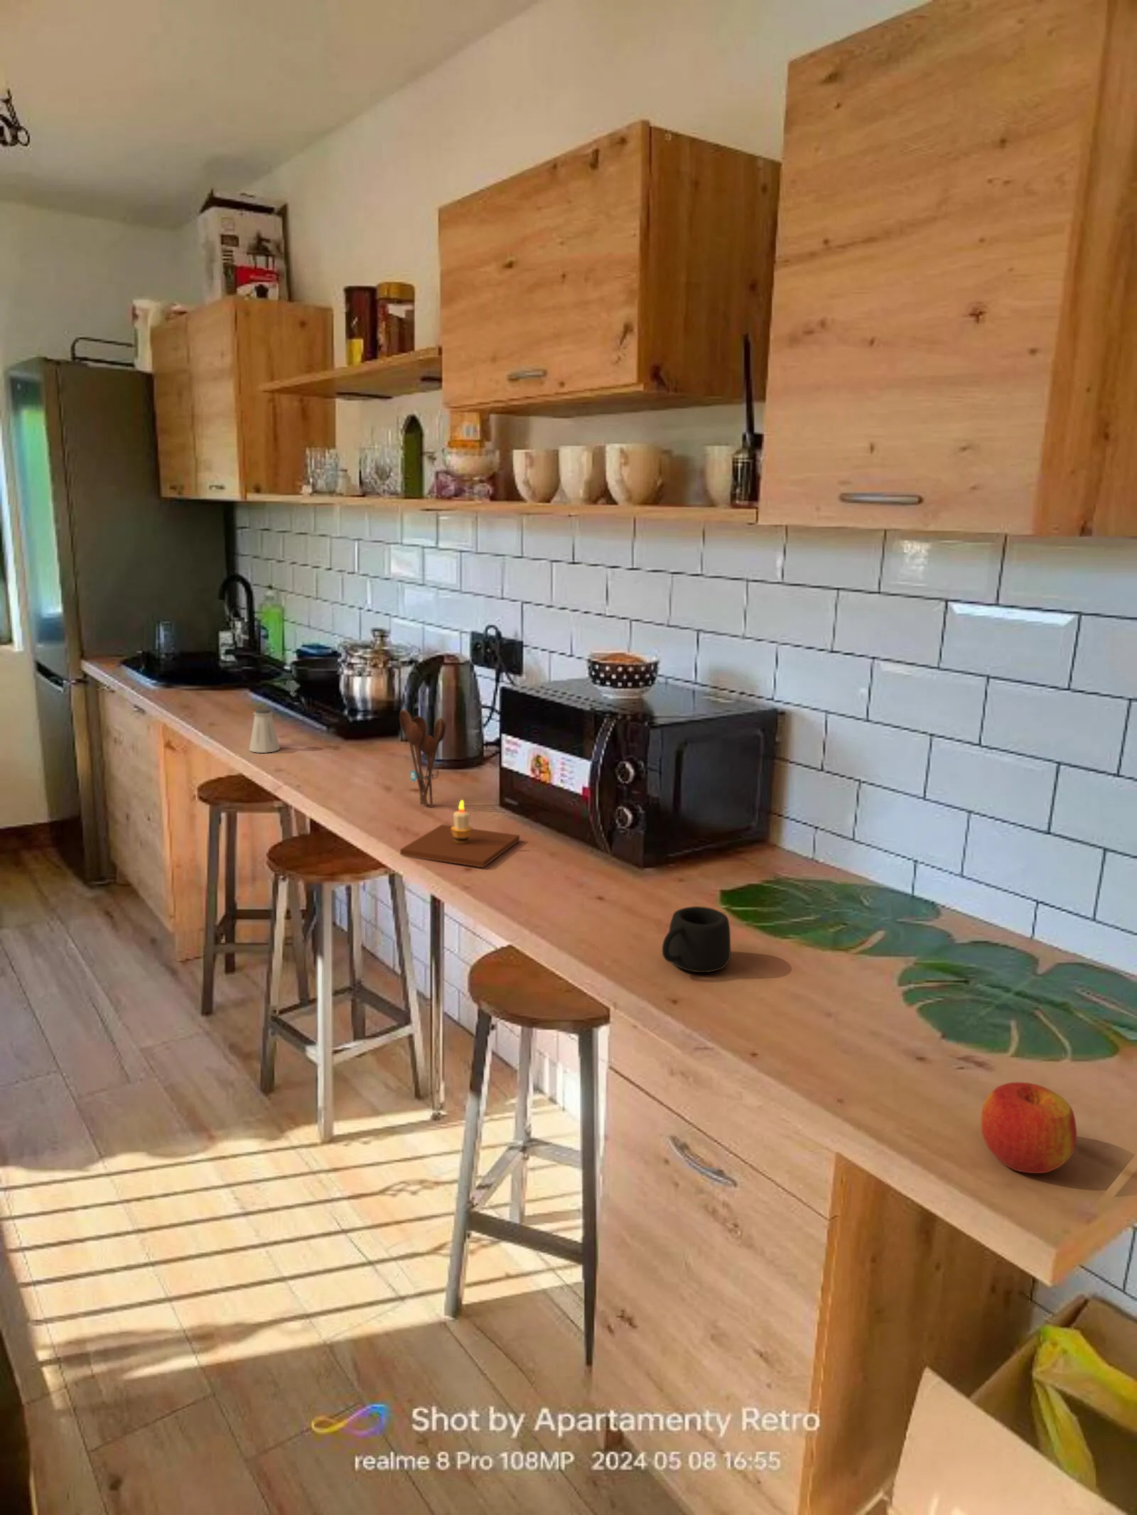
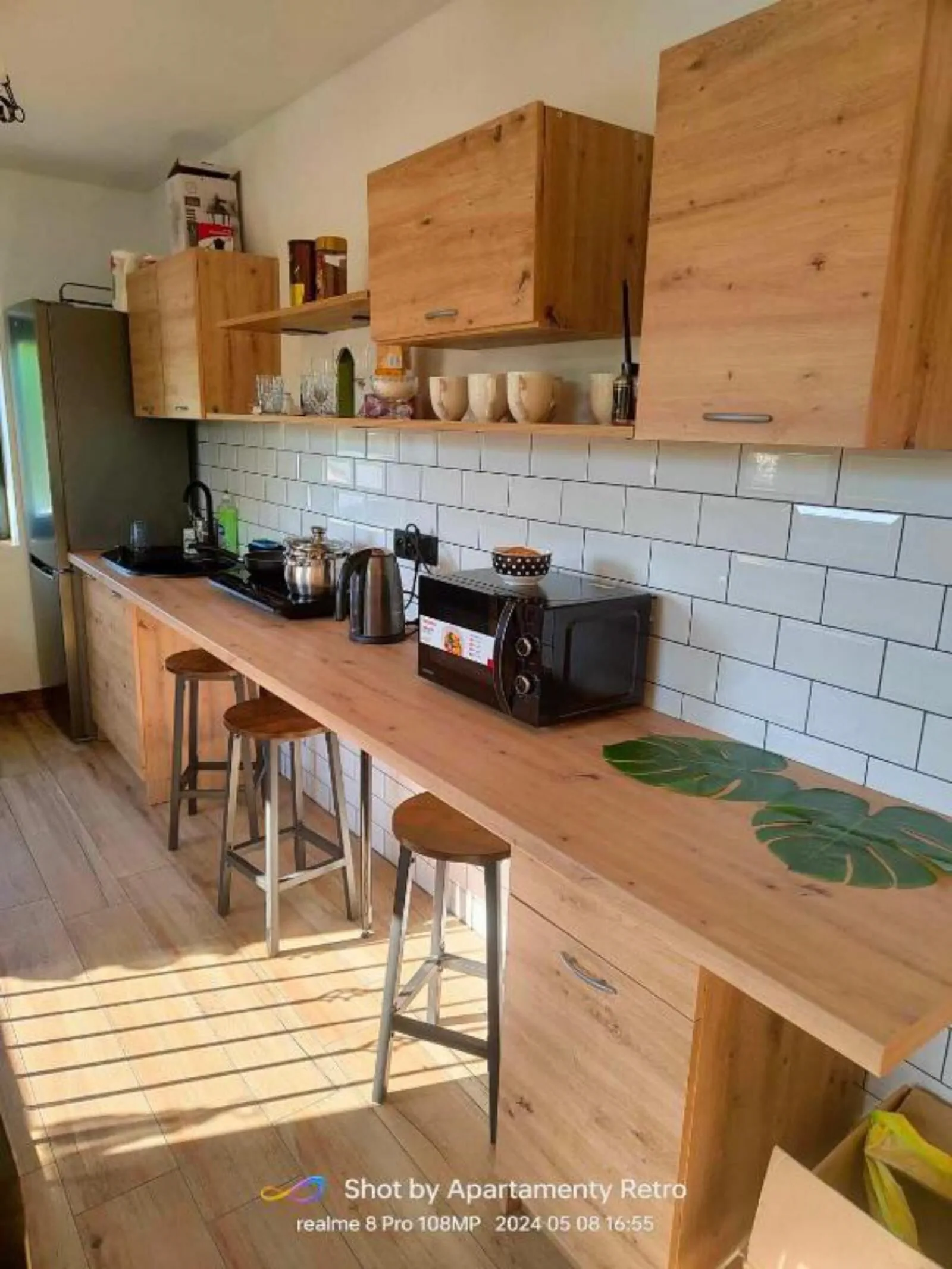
- apple [981,1082,1077,1174]
- mug [662,906,732,973]
- utensil holder [399,709,447,807]
- saltshaker [248,708,281,753]
- candle [399,799,521,868]
